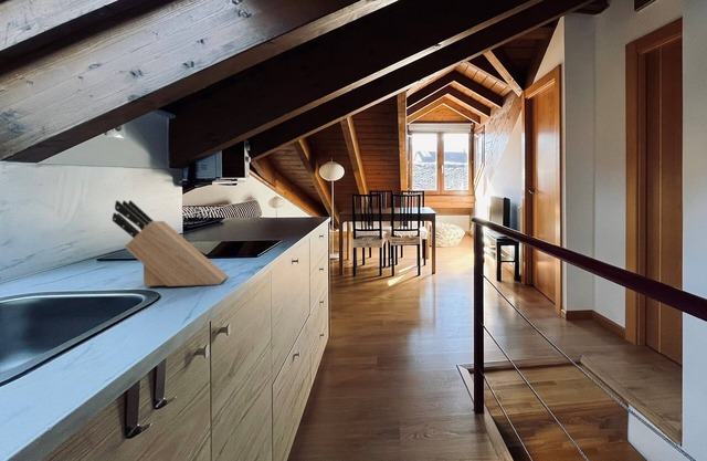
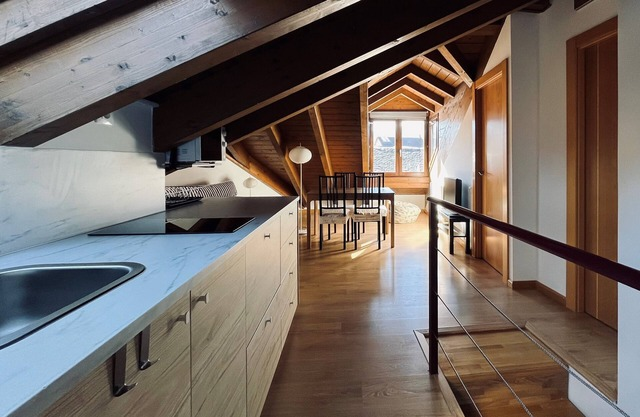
- knife block [112,199,229,287]
